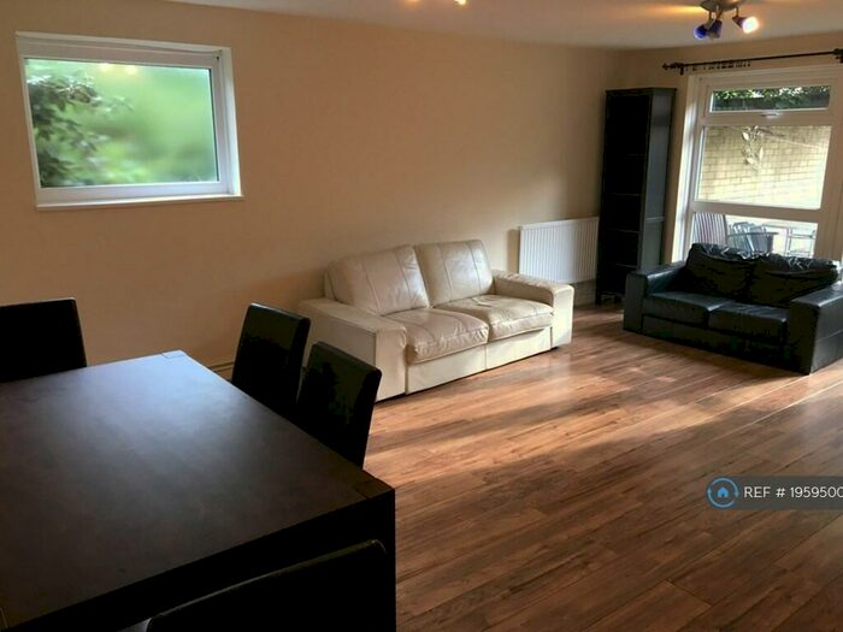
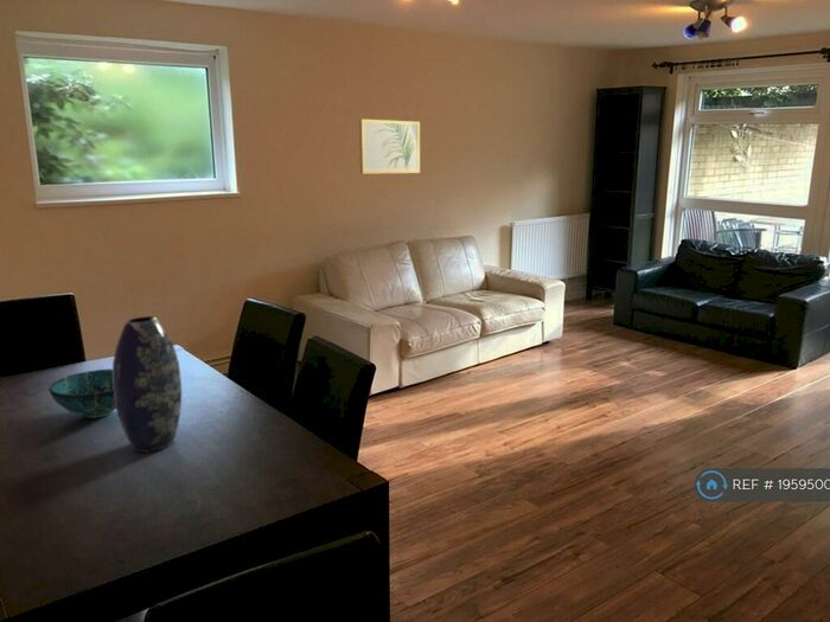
+ decorative bowl [47,368,116,419]
+ wall art [358,118,421,174]
+ vase [111,315,183,454]
